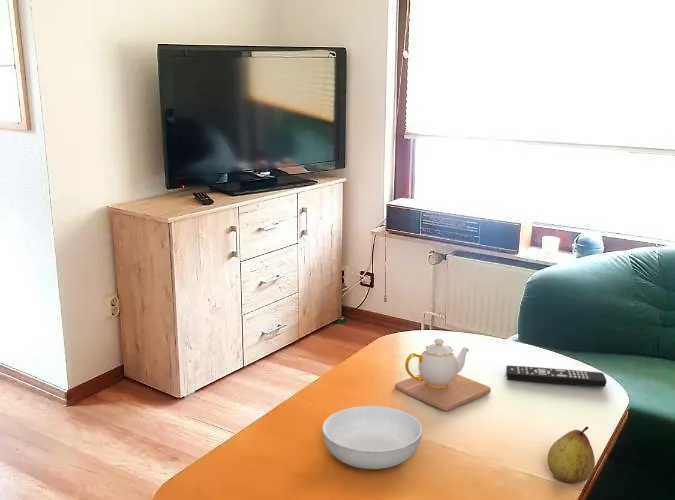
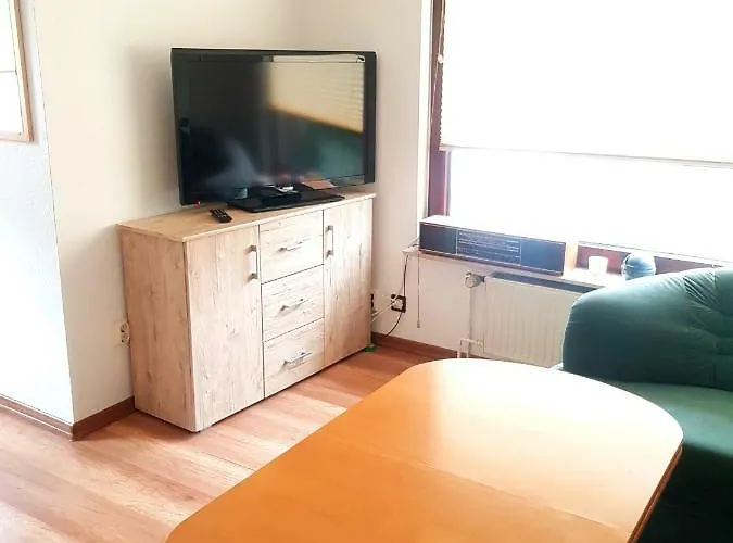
- teapot [394,337,492,411]
- remote control [505,364,608,388]
- serving bowl [321,405,423,470]
- fruit [547,426,596,483]
